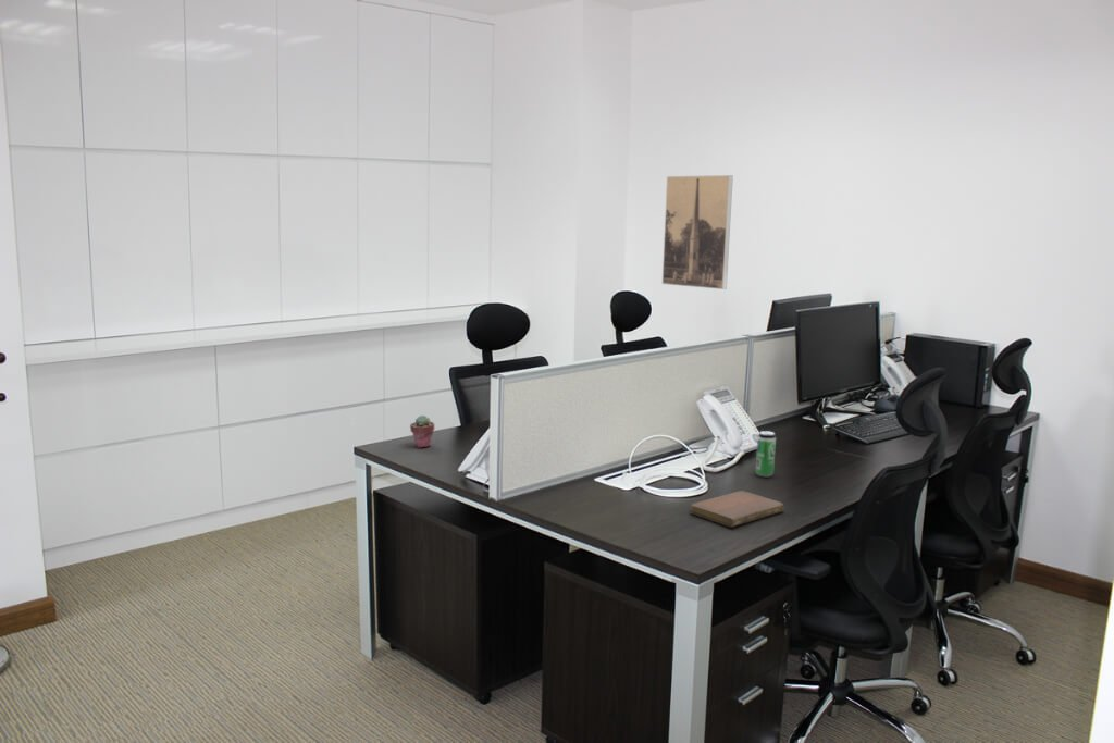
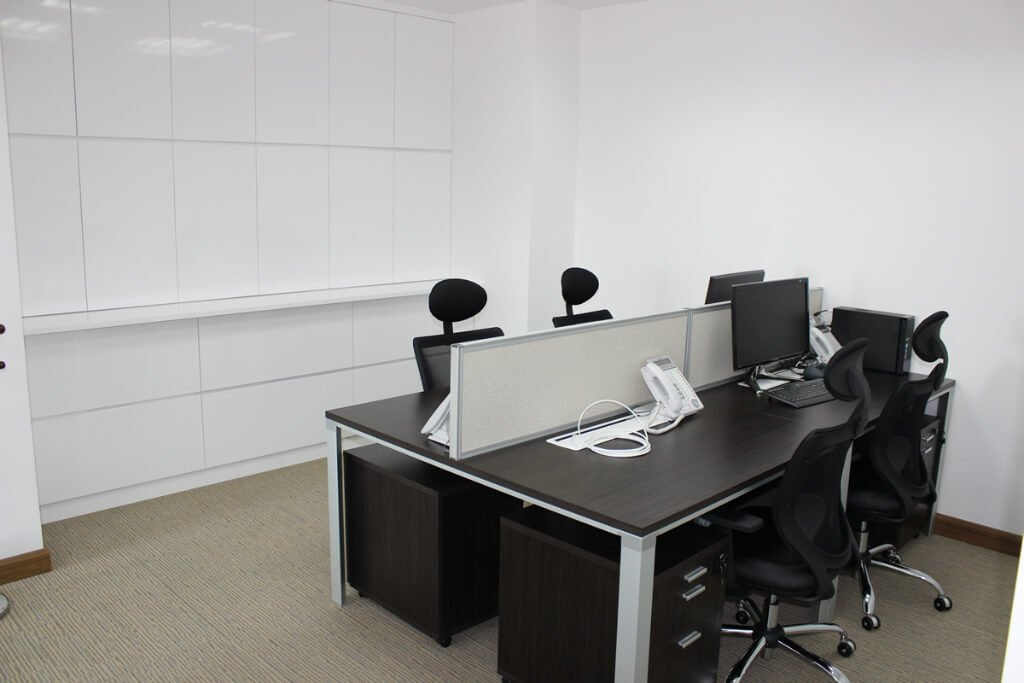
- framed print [661,174,734,290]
- potted succulent [409,413,435,449]
- beverage can [755,430,777,479]
- notebook [689,490,785,529]
